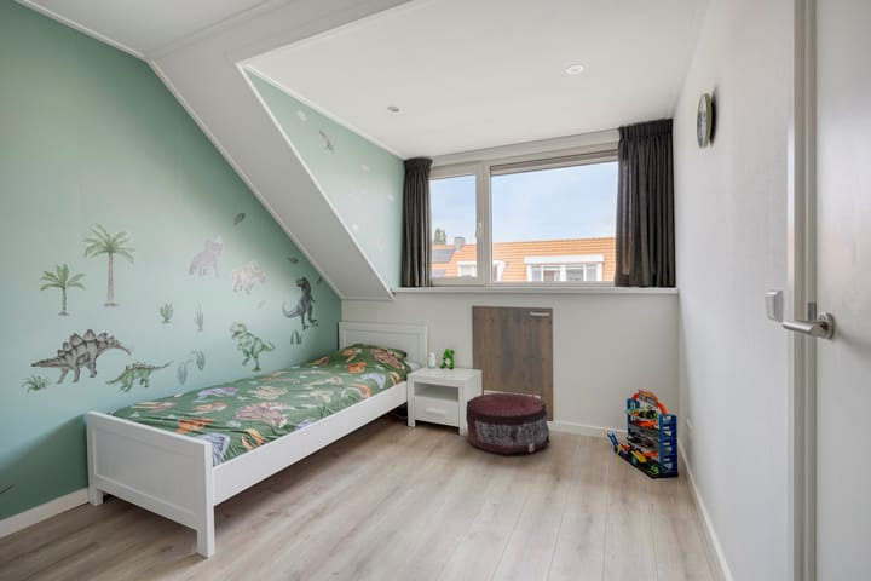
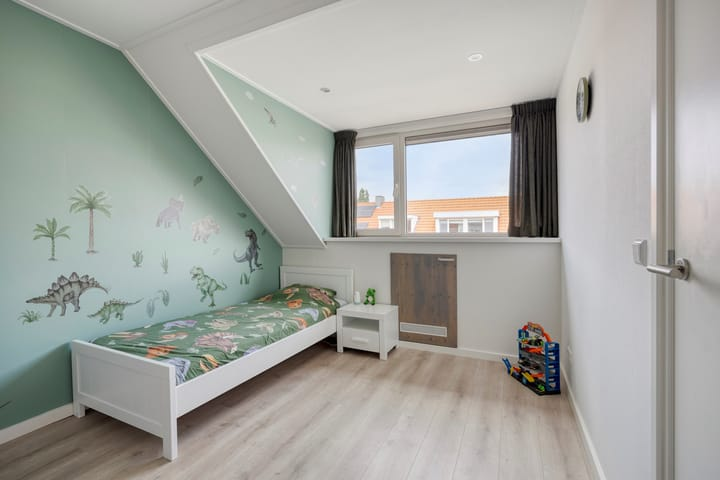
- pouf [465,391,552,455]
